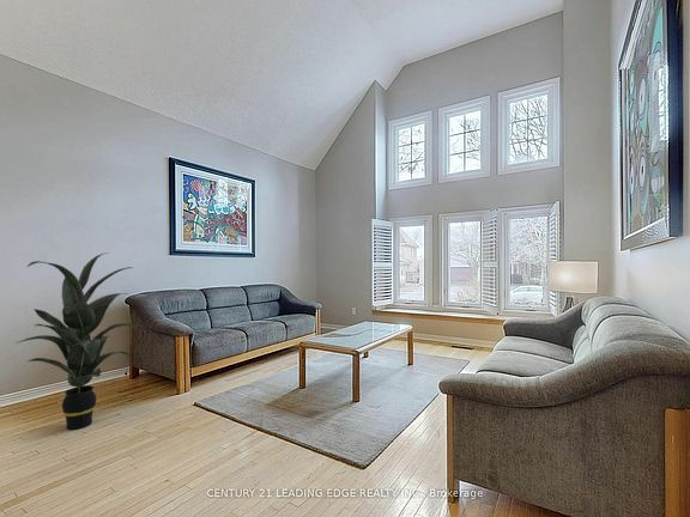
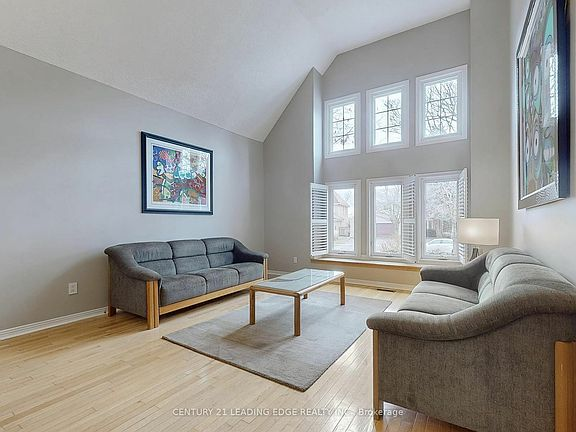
- indoor plant [14,251,140,431]
